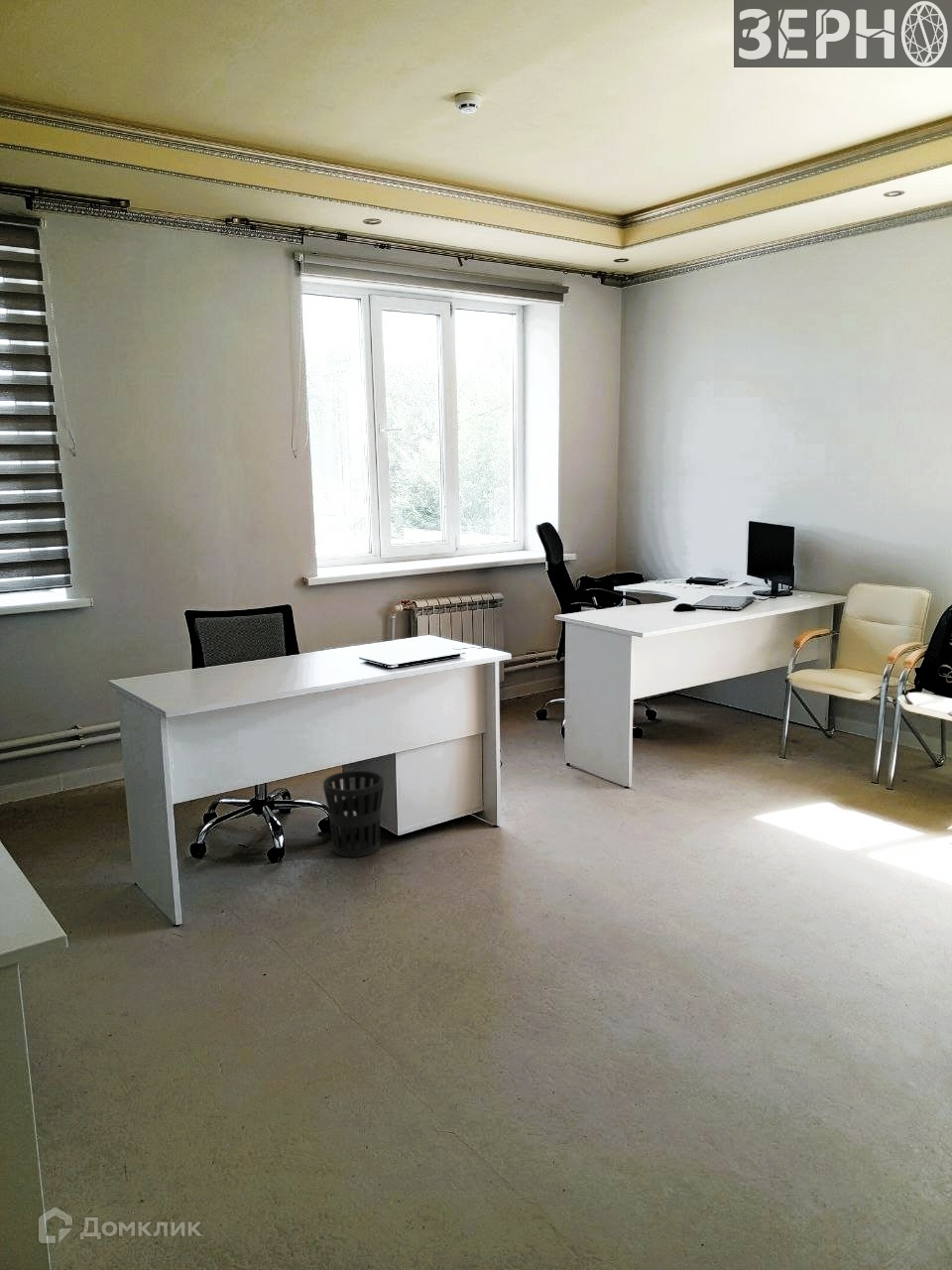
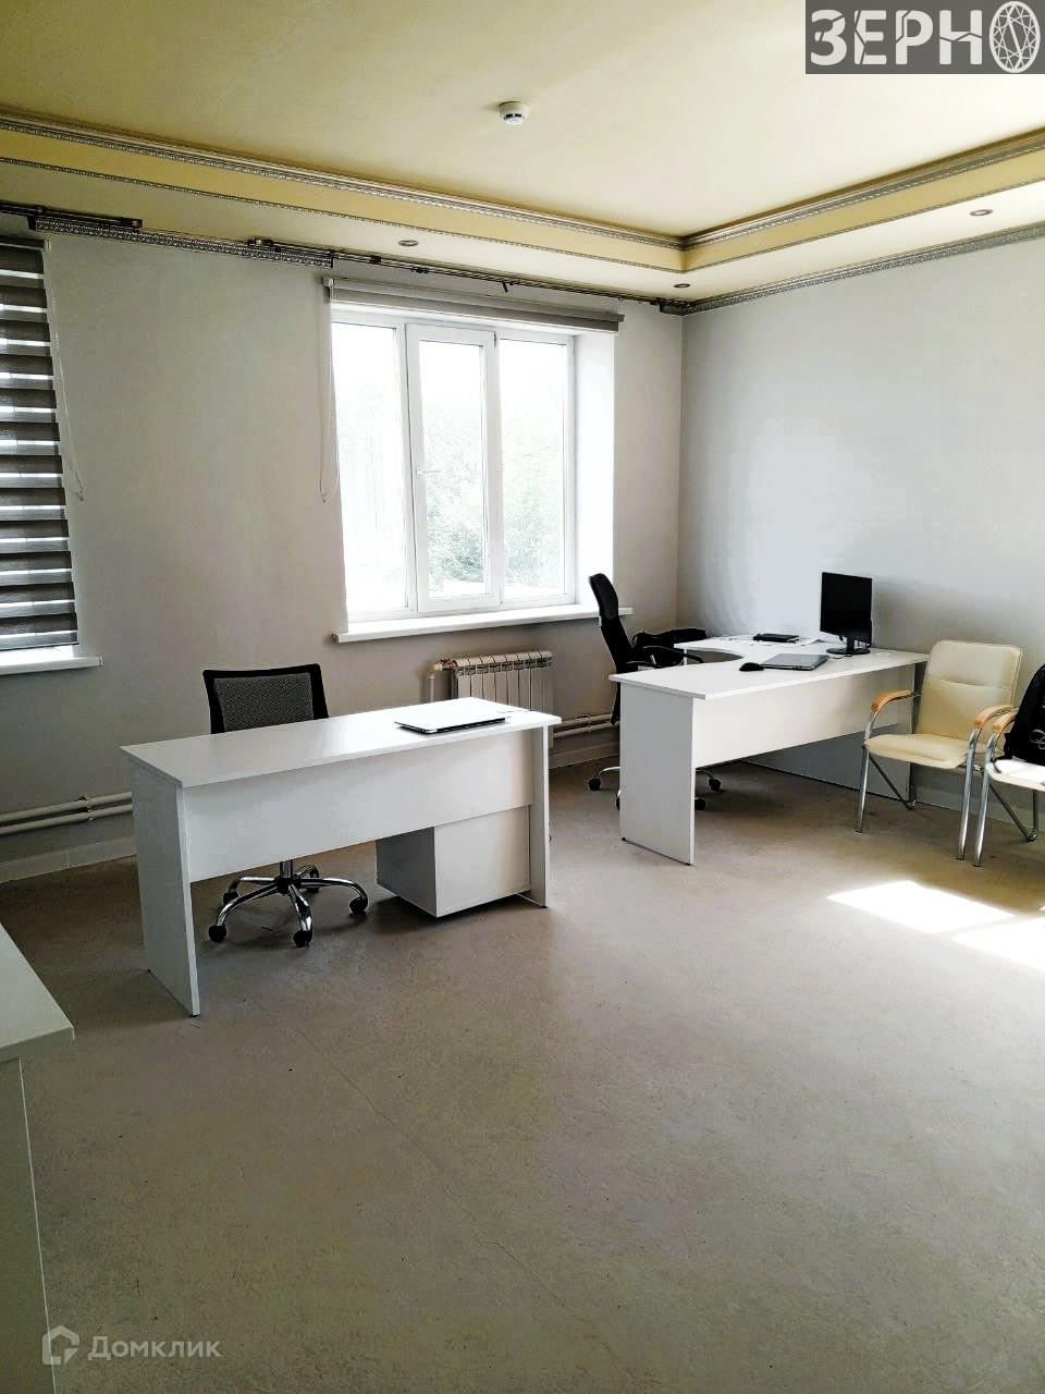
- wastebasket [322,770,385,858]
